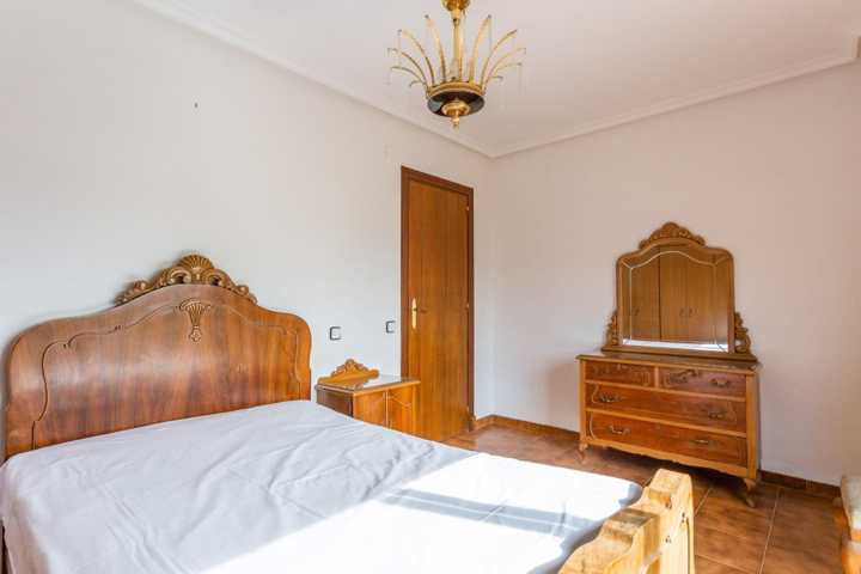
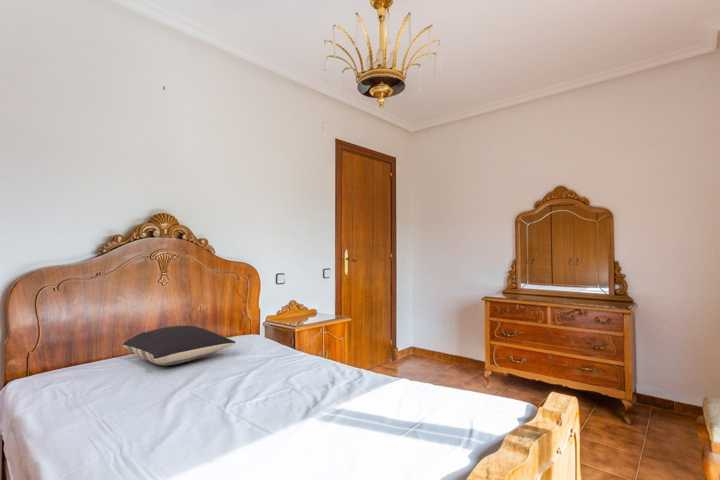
+ pillow [122,325,237,366]
